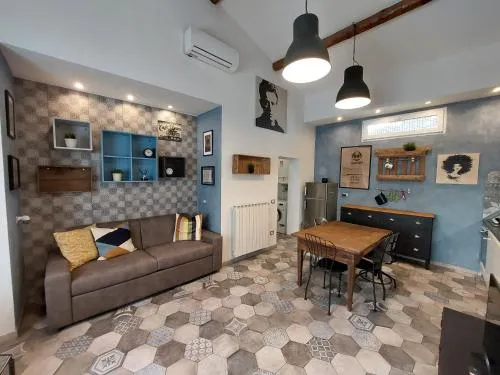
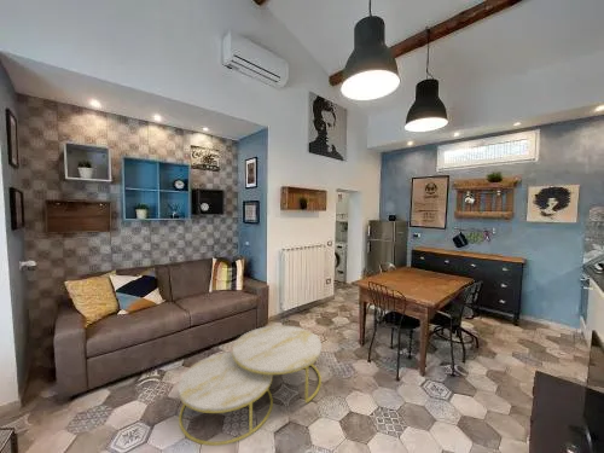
+ coffee table [178,325,323,447]
